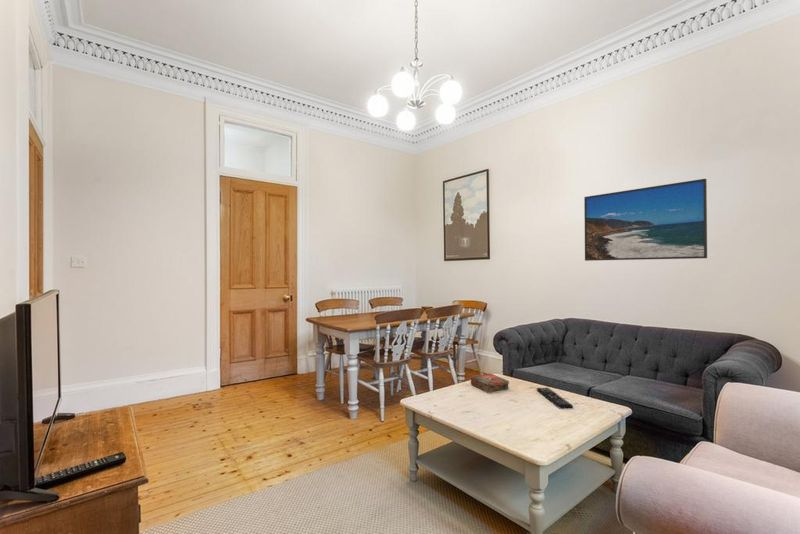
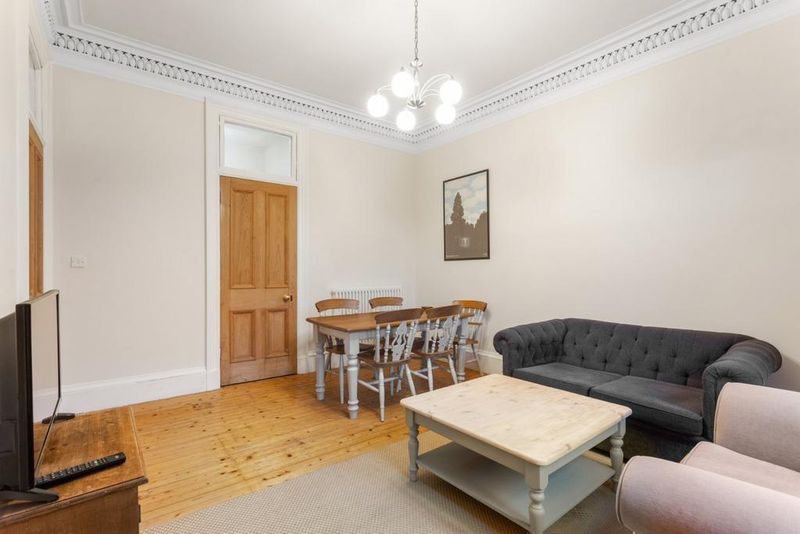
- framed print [583,178,708,262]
- remote control [536,387,574,409]
- book [470,373,510,393]
